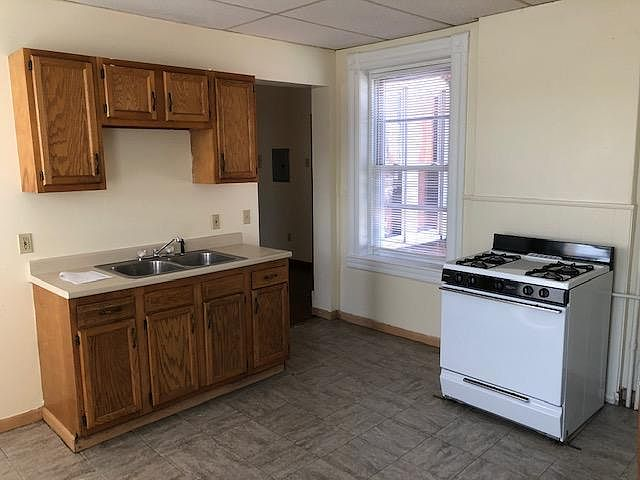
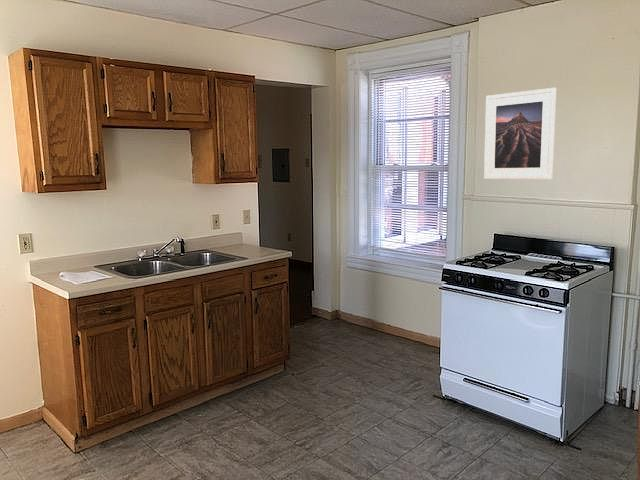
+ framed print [483,87,557,180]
